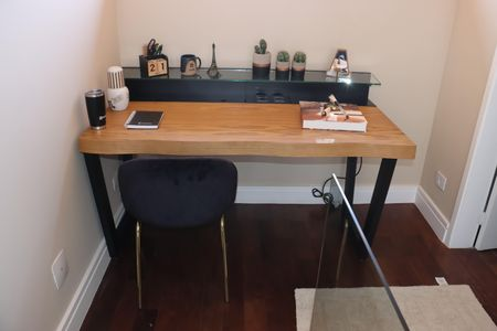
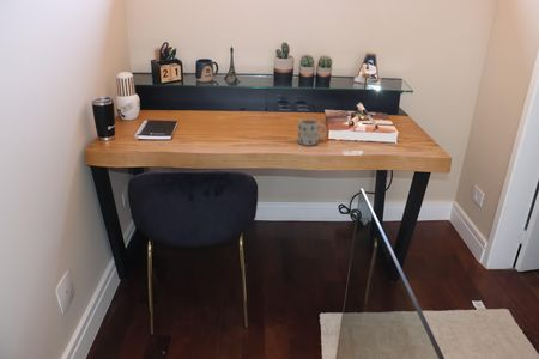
+ mug [297,117,328,147]
